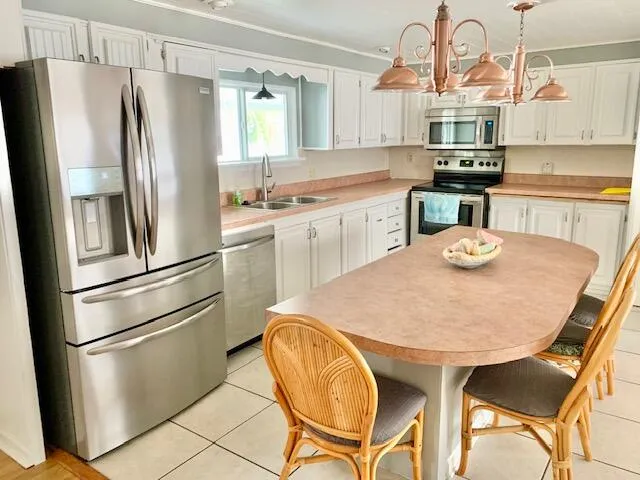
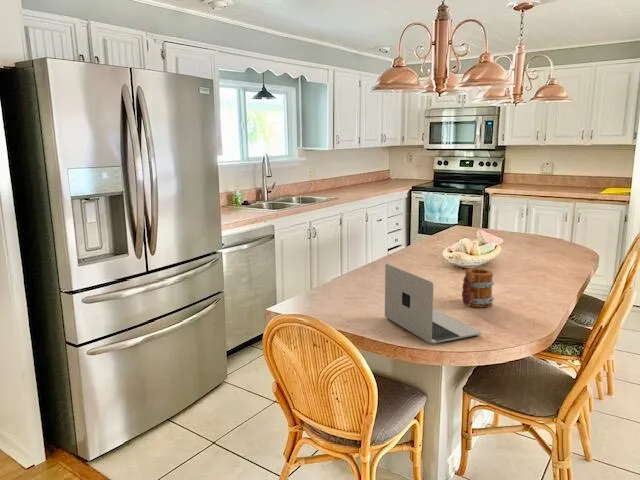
+ mug [461,267,495,308]
+ laptop [384,263,482,344]
